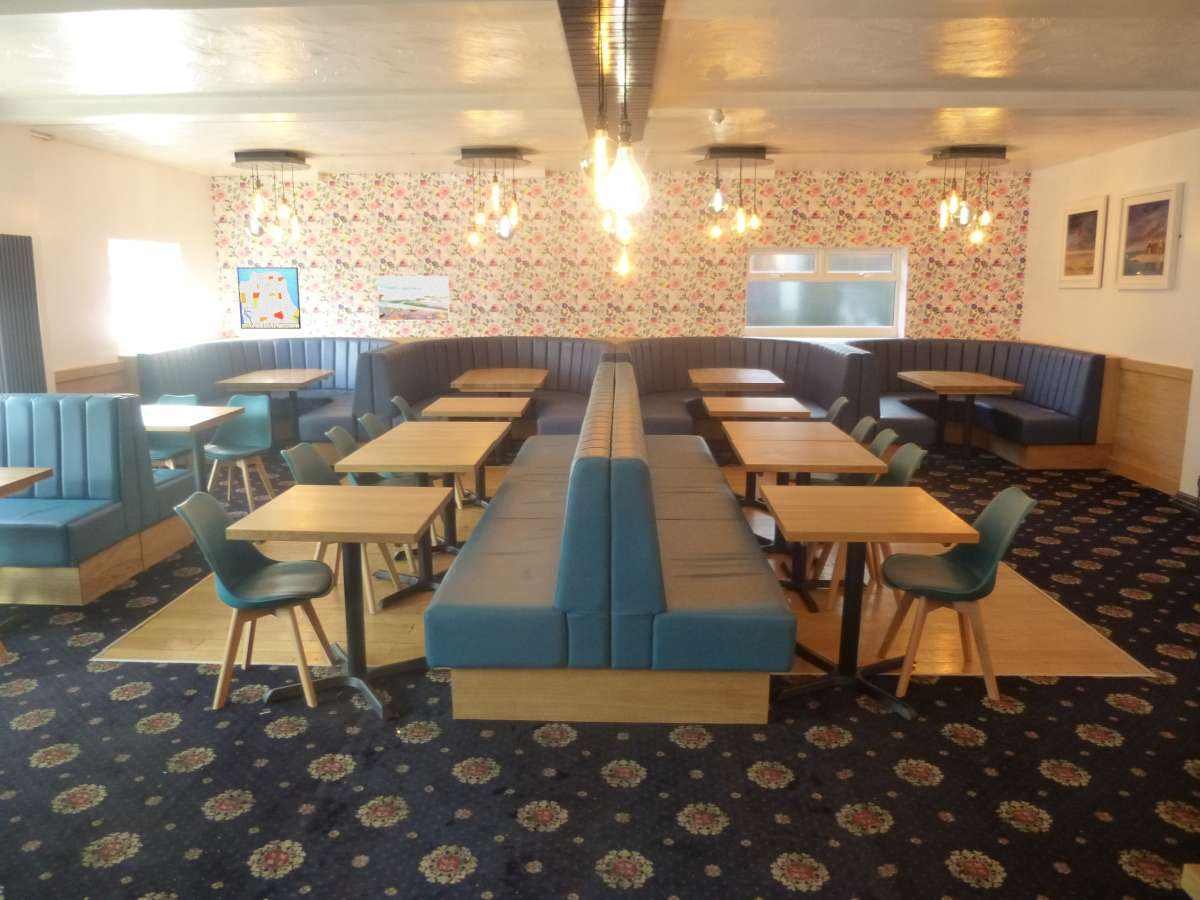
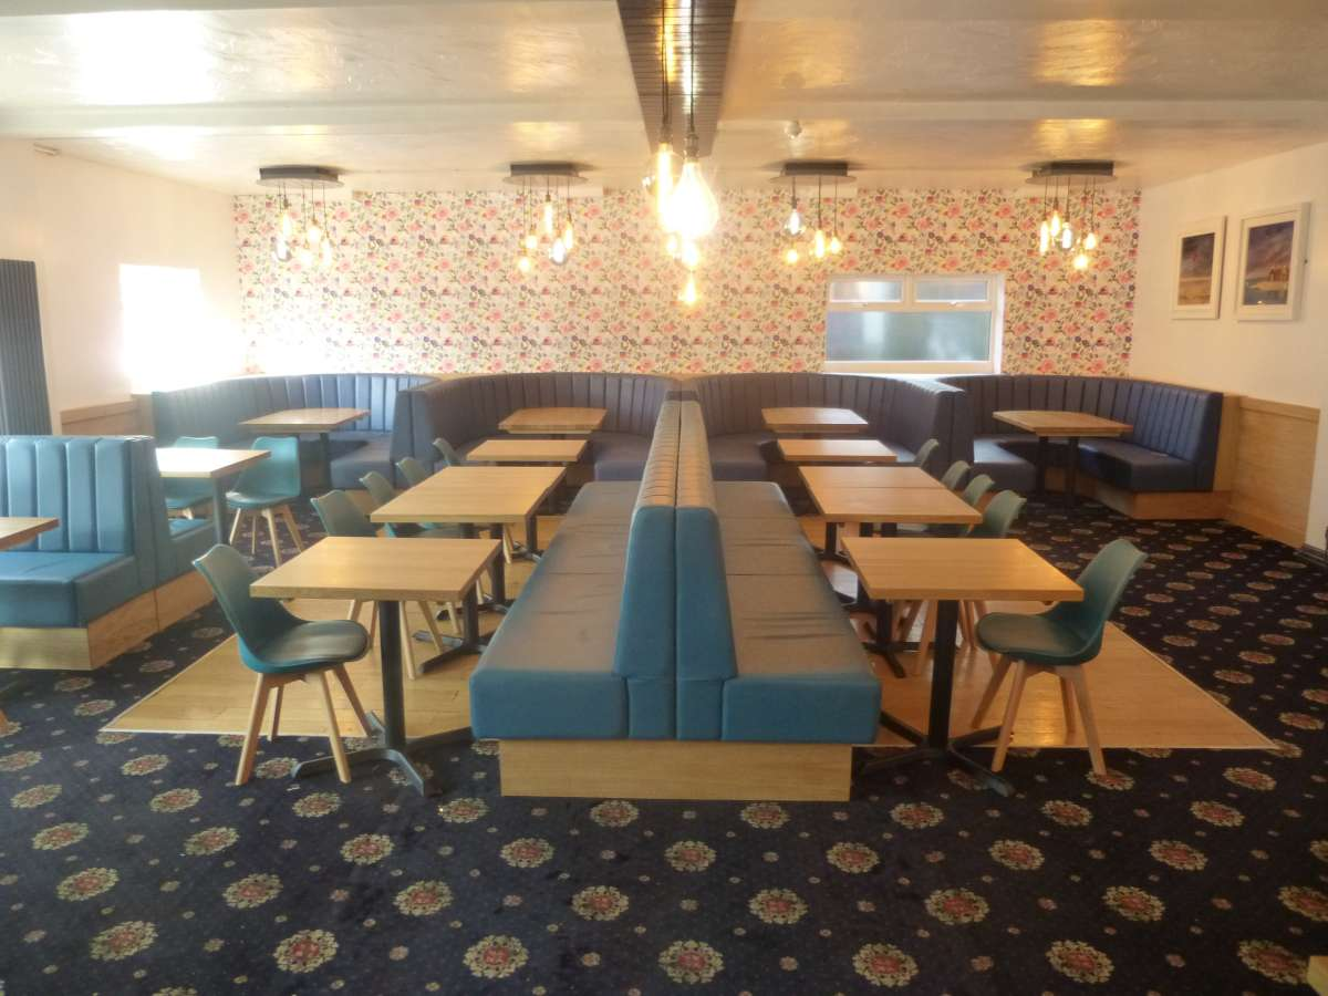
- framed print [376,275,451,322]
- wall art [236,267,302,330]
